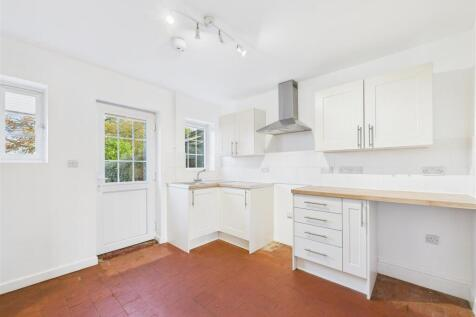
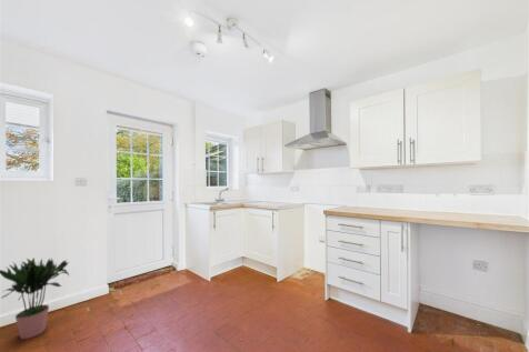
+ potted plant [0,257,70,340]
